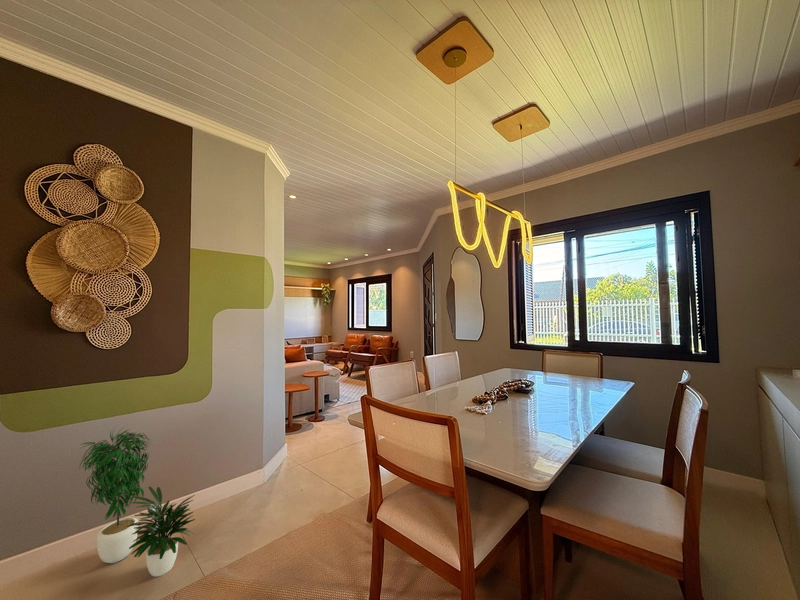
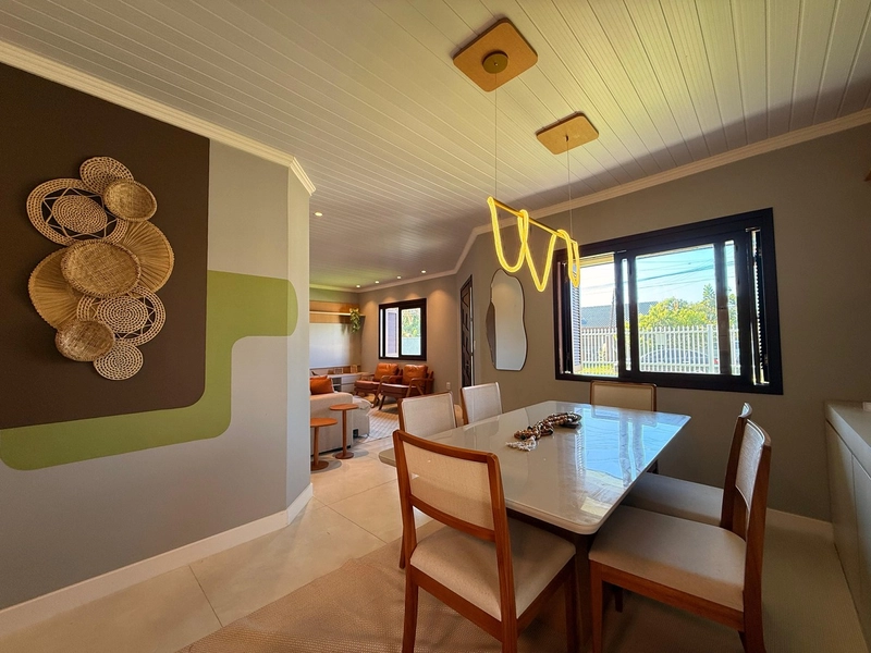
- potted plant [78,427,196,578]
